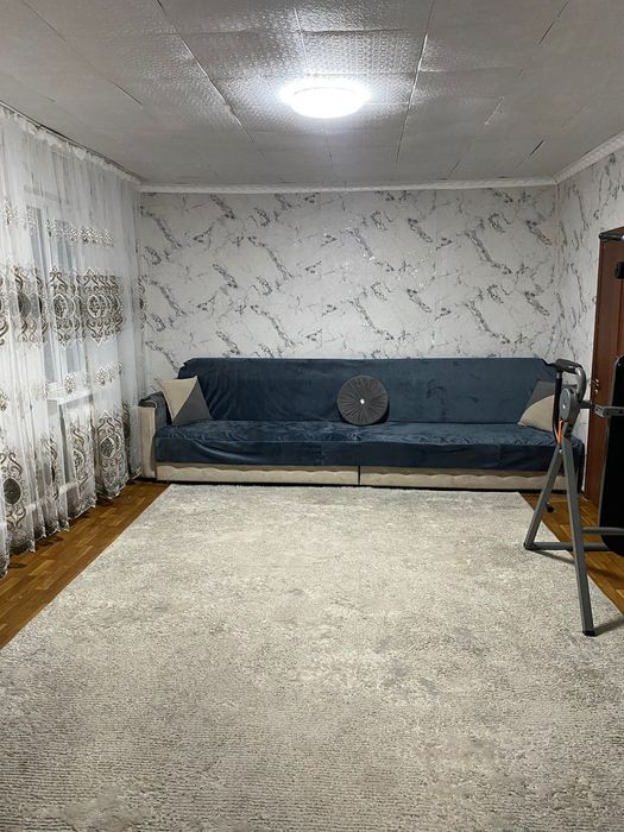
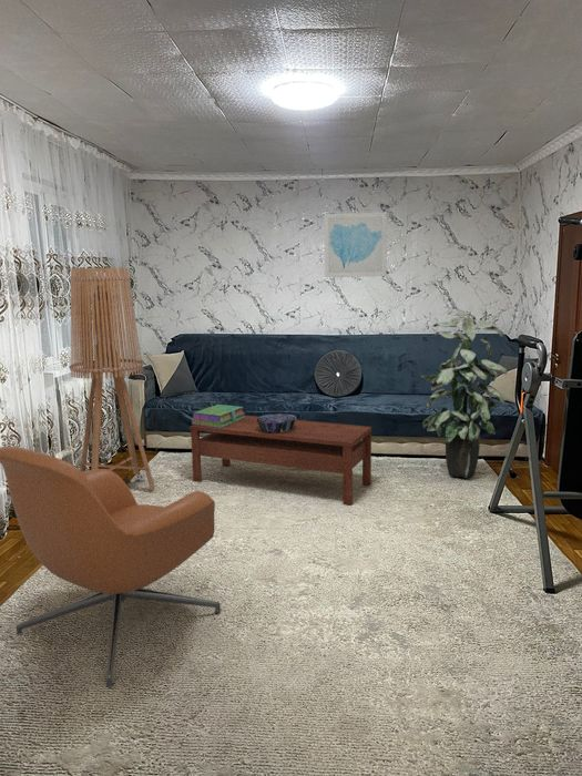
+ floor lamp [68,267,156,492]
+ stack of books [191,404,245,428]
+ armchair [0,445,222,688]
+ coffee table [190,415,372,507]
+ indoor plant [420,310,508,479]
+ decorative bowl [256,413,297,433]
+ wall art [323,211,388,278]
